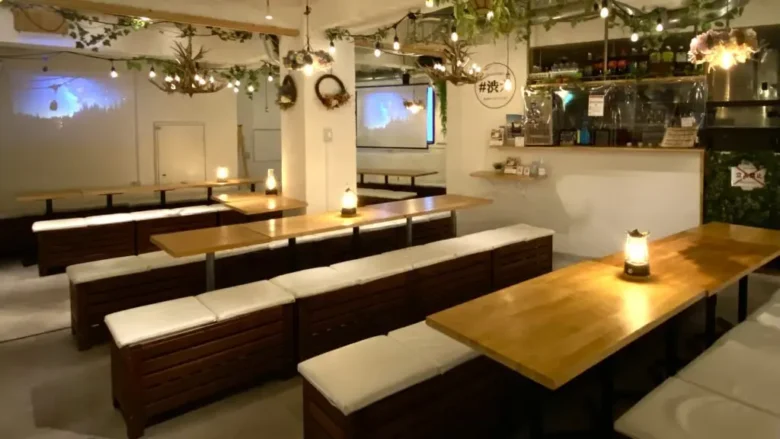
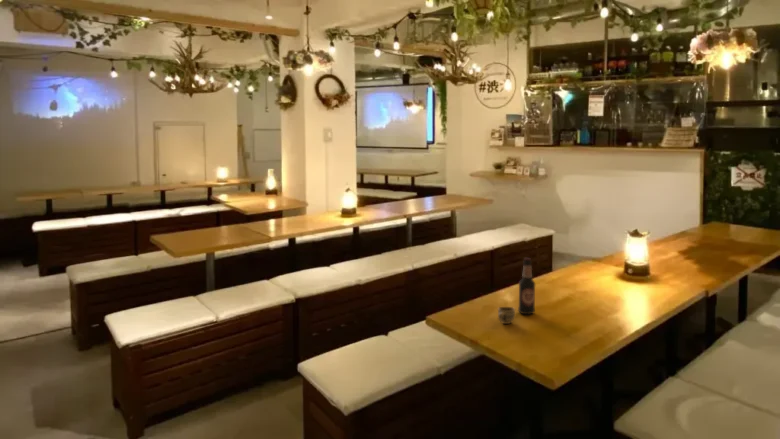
+ bottle [517,257,536,315]
+ cup [497,306,516,325]
